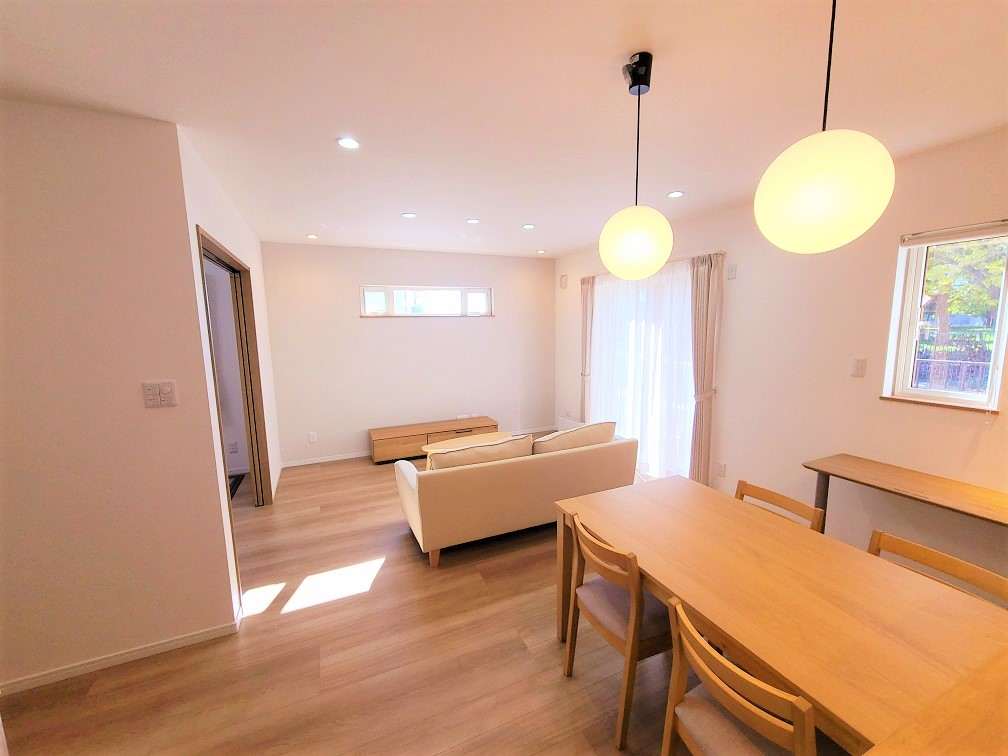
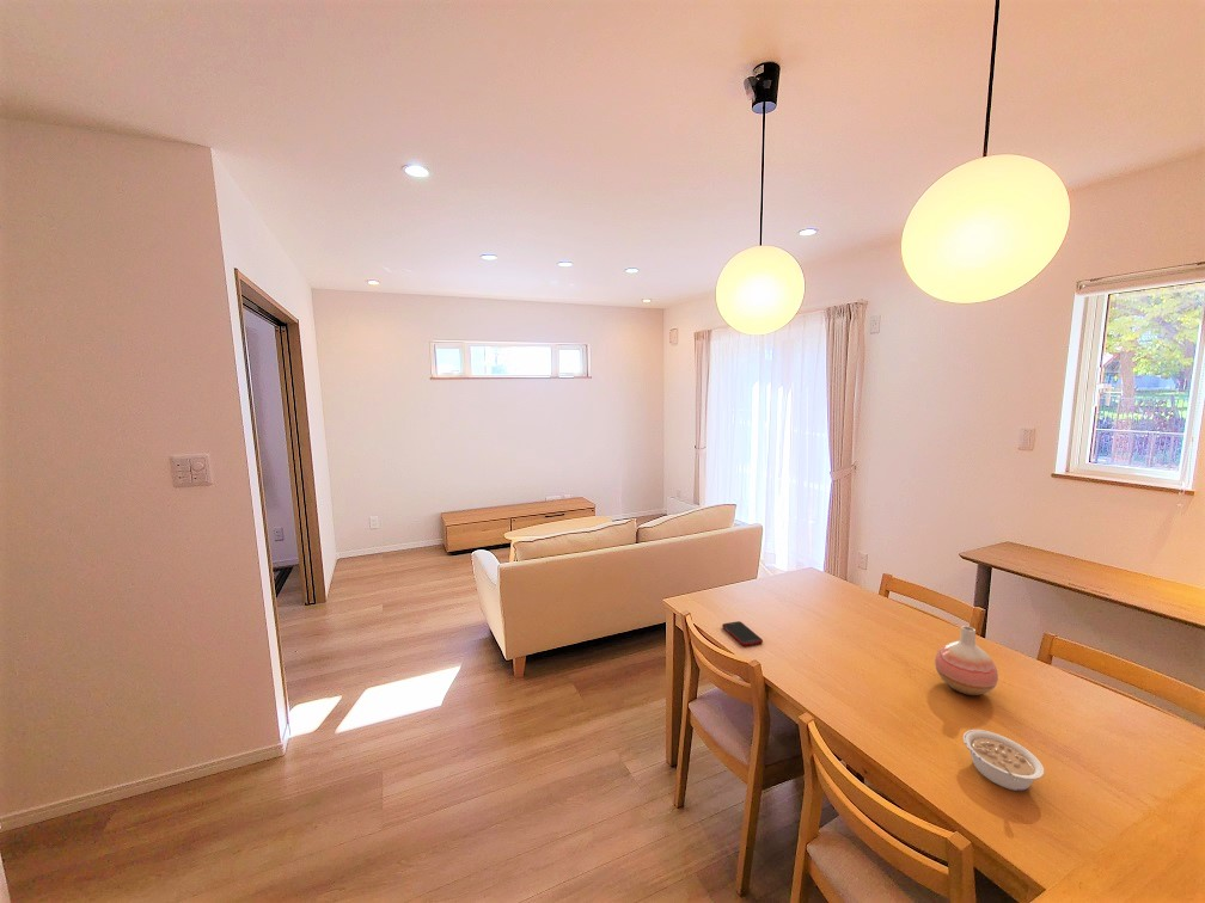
+ cell phone [721,620,764,647]
+ legume [962,729,1045,792]
+ vase [934,625,999,696]
